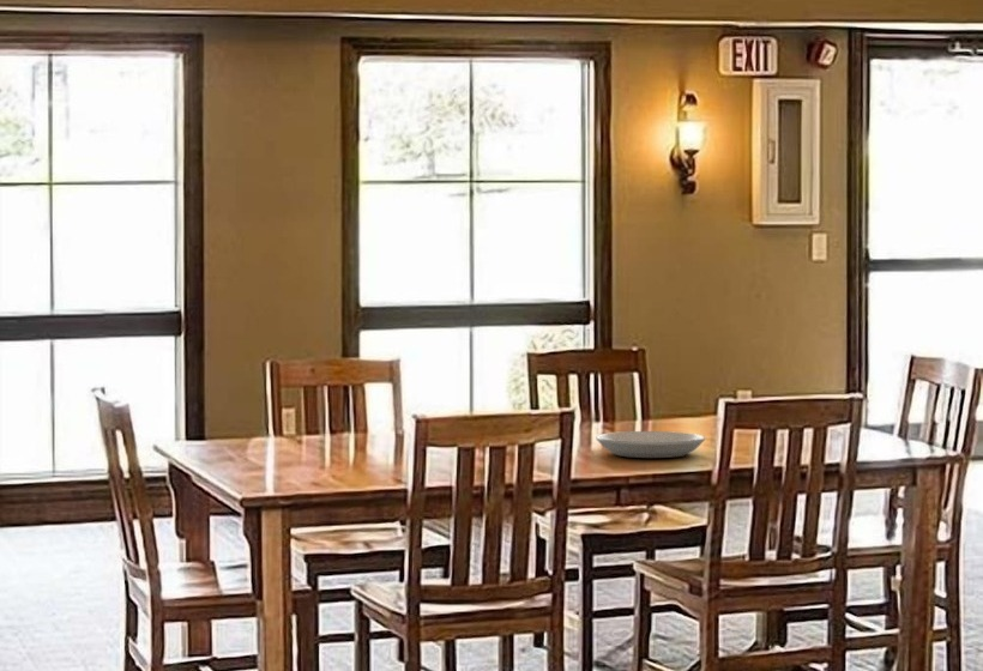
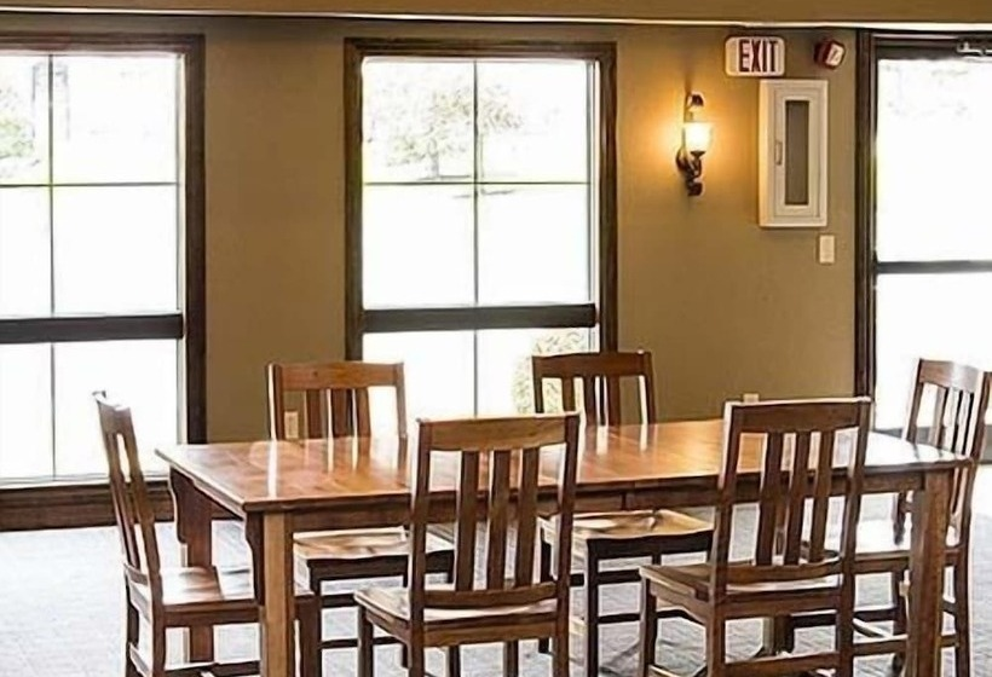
- plate [595,430,706,459]
